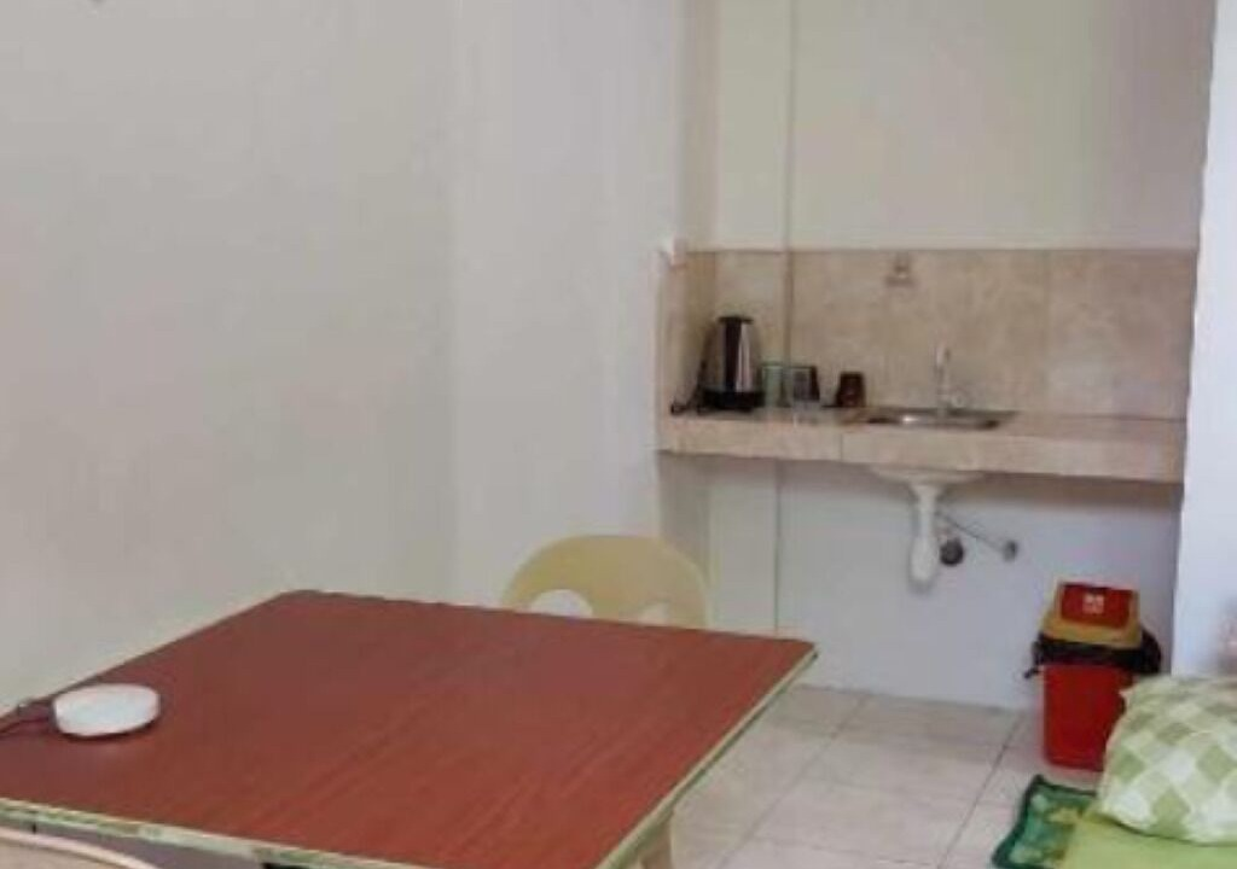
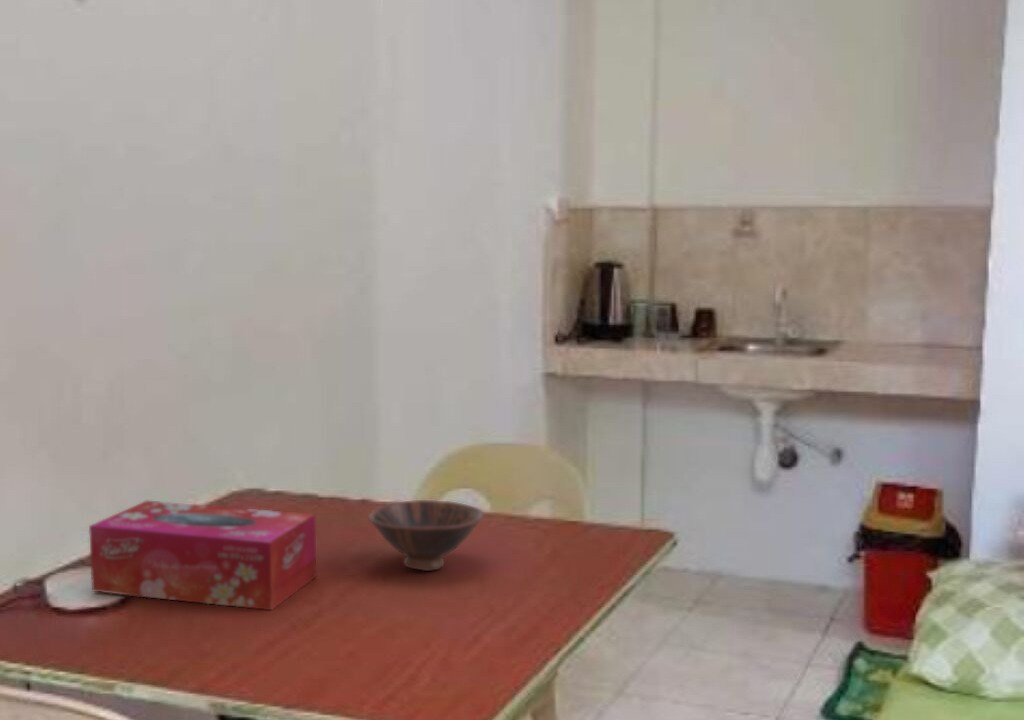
+ tissue box [88,500,317,611]
+ bowl [367,499,485,572]
